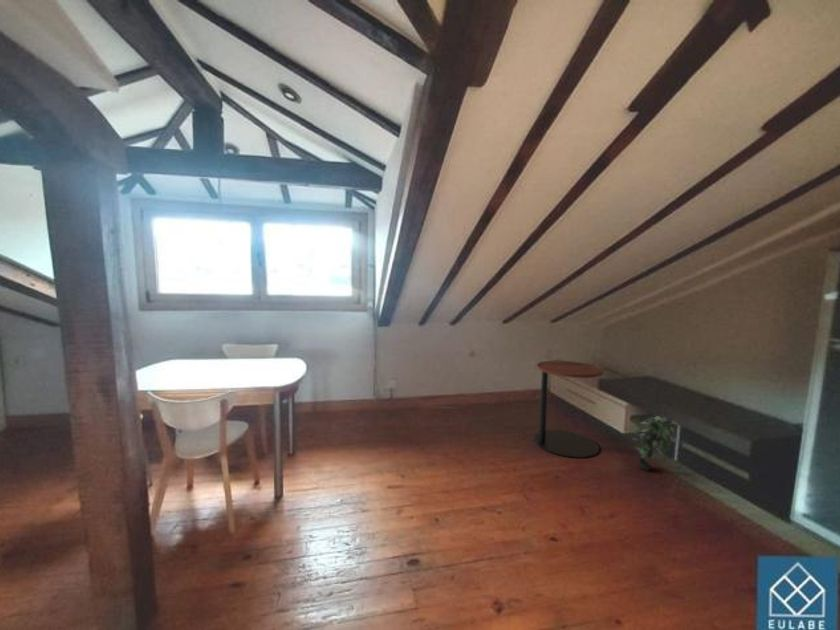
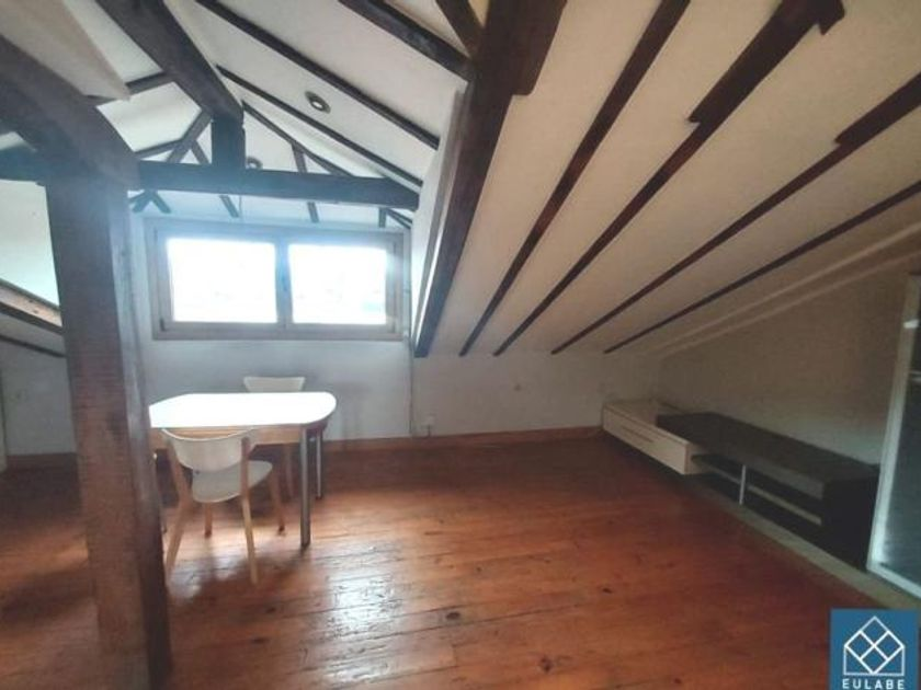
- potted plant [631,415,679,472]
- side table [533,360,604,459]
